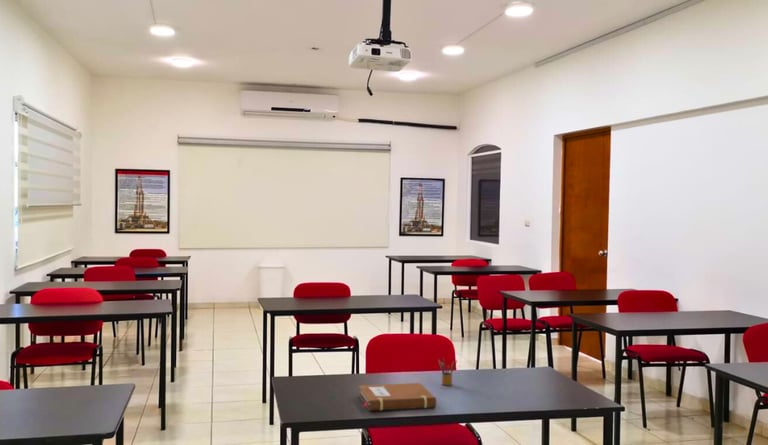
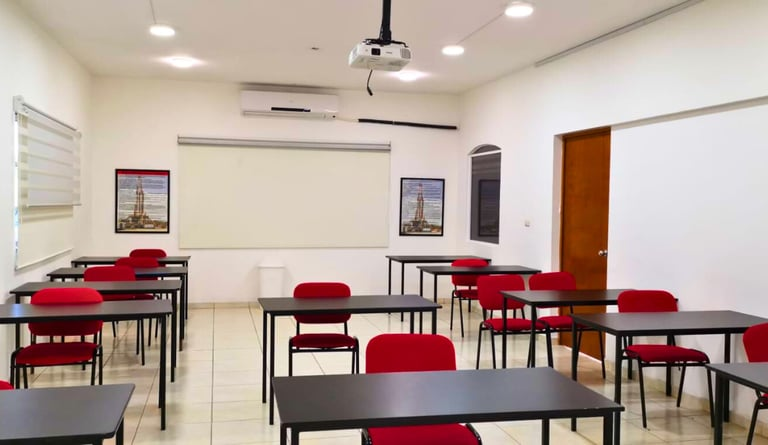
- notebook [357,382,437,412]
- pencil box [437,357,458,386]
